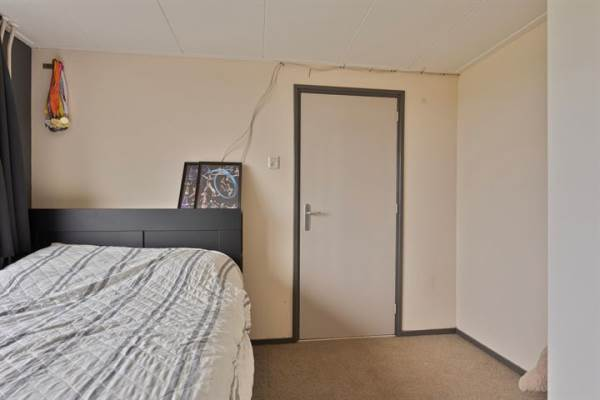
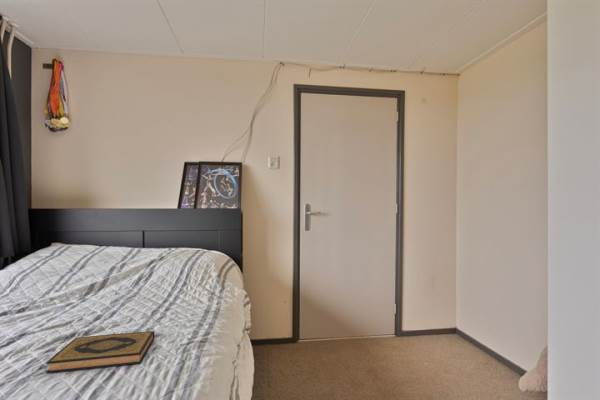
+ hardback book [45,330,156,374]
